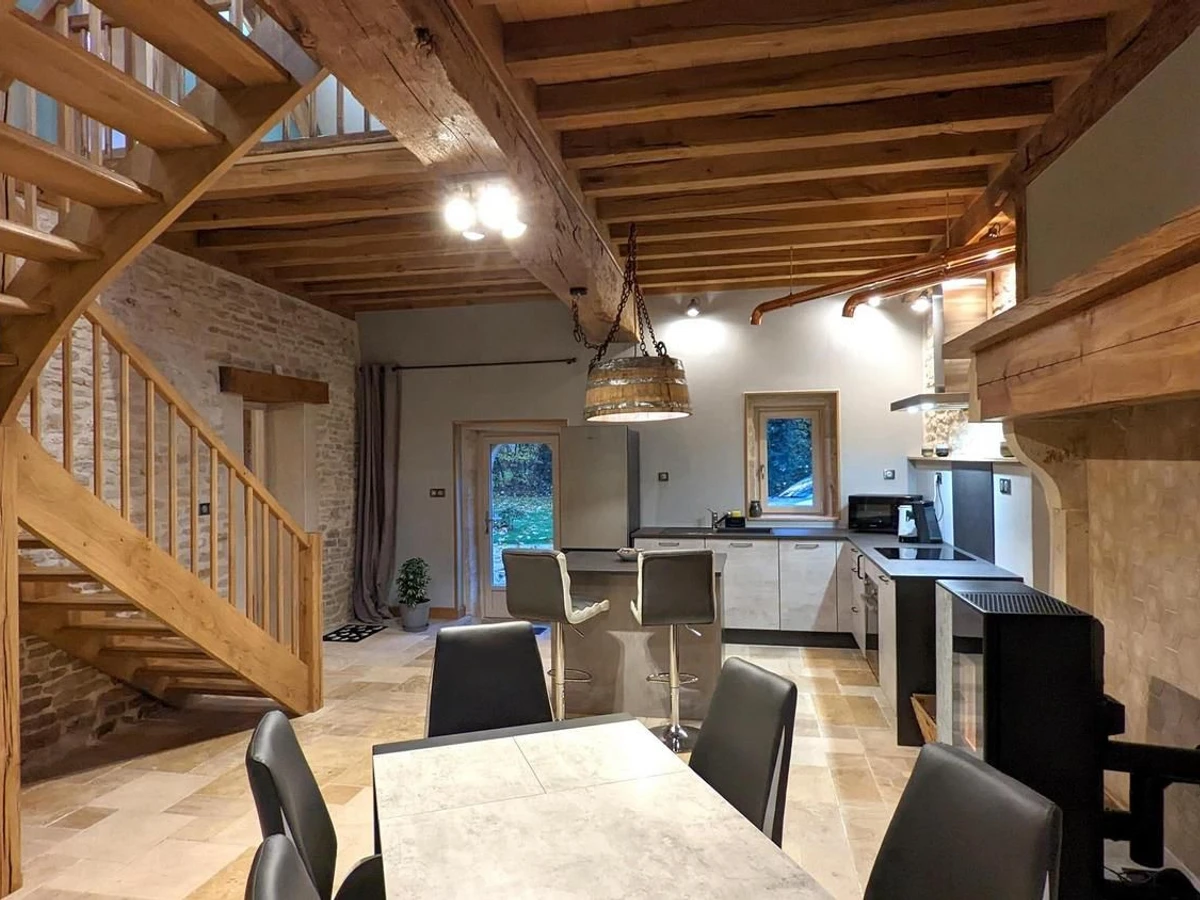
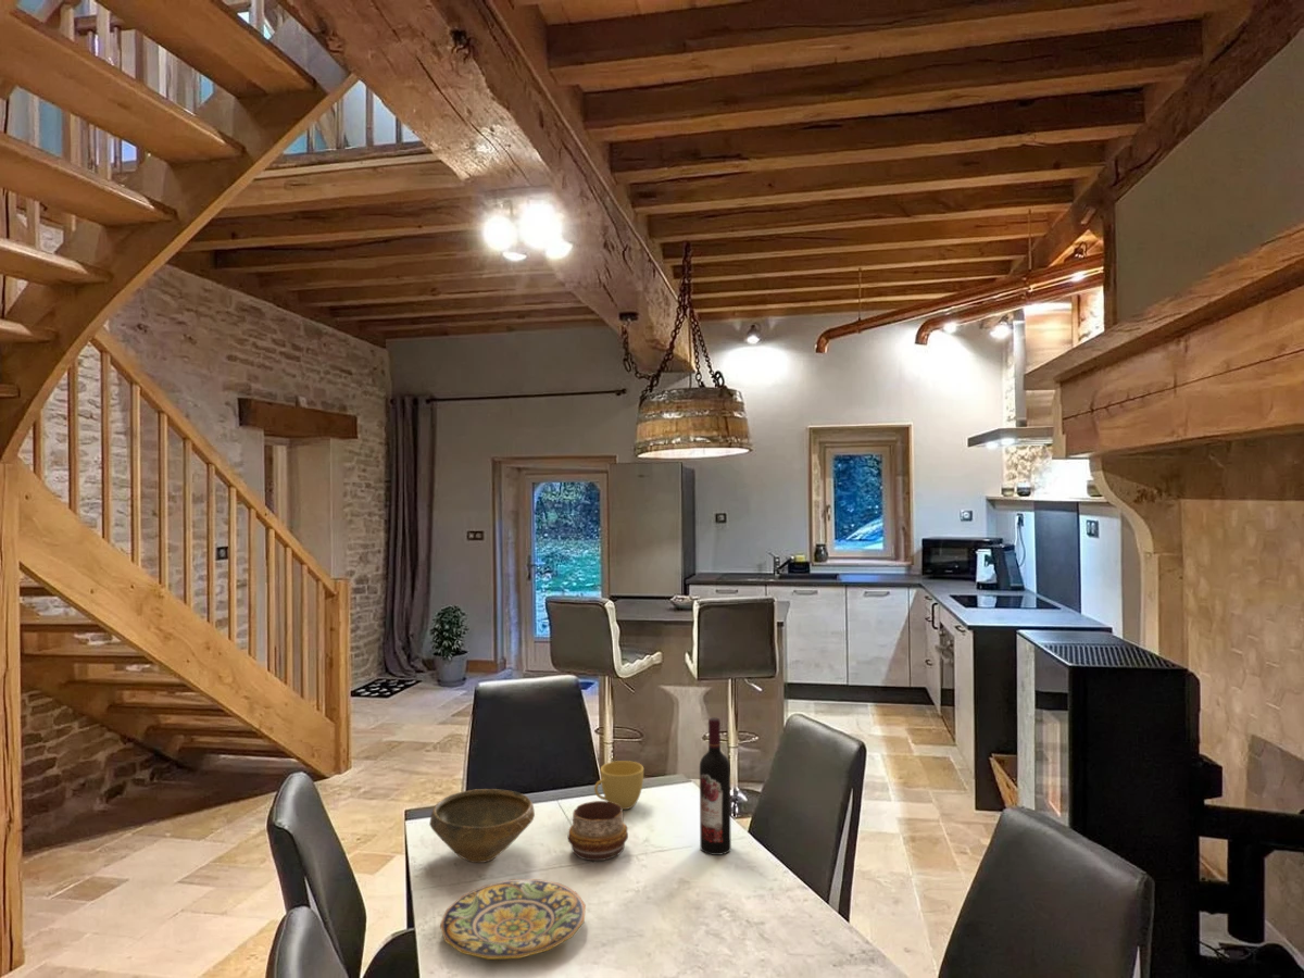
+ wine bottle [699,717,732,856]
+ bowl [428,788,536,864]
+ plate [439,878,587,961]
+ cup [593,760,644,811]
+ decorative bowl [567,800,629,862]
